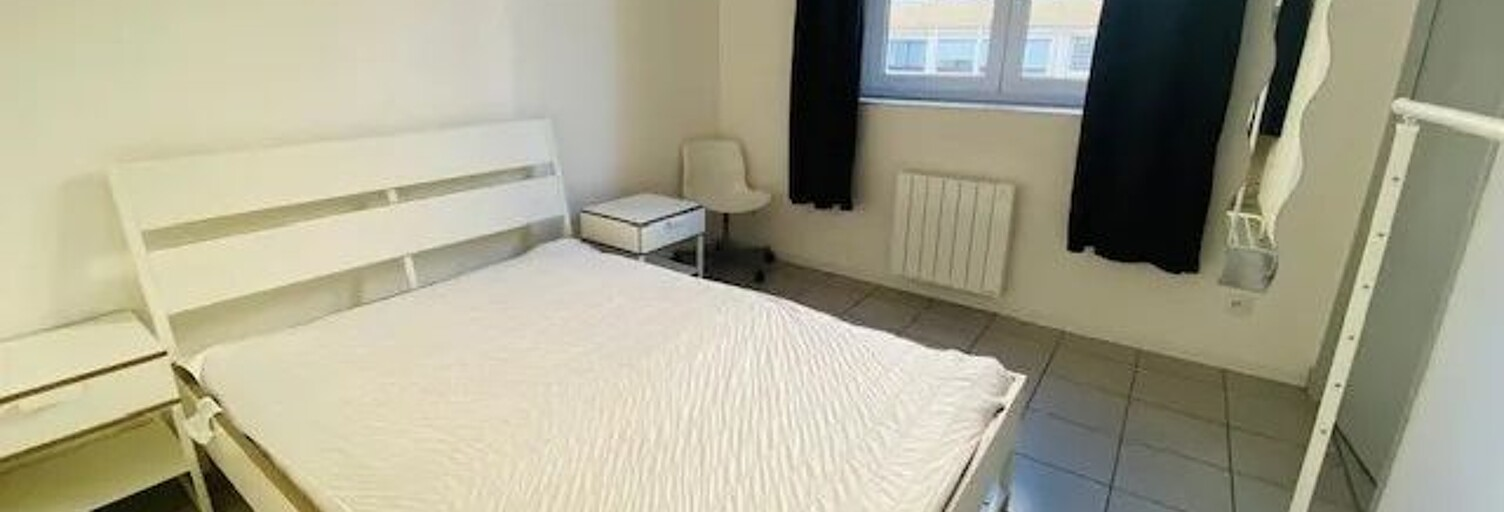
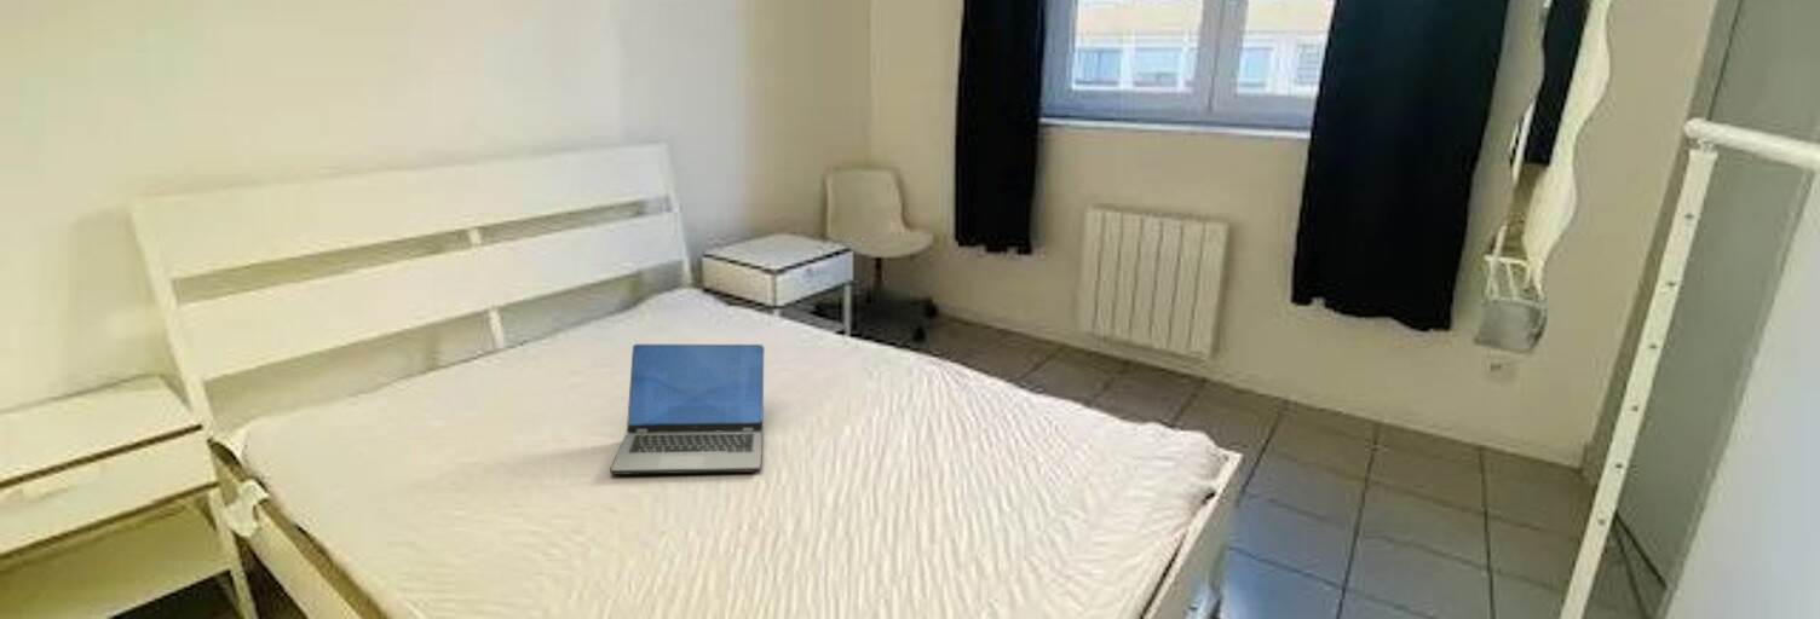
+ laptop [609,343,765,476]
